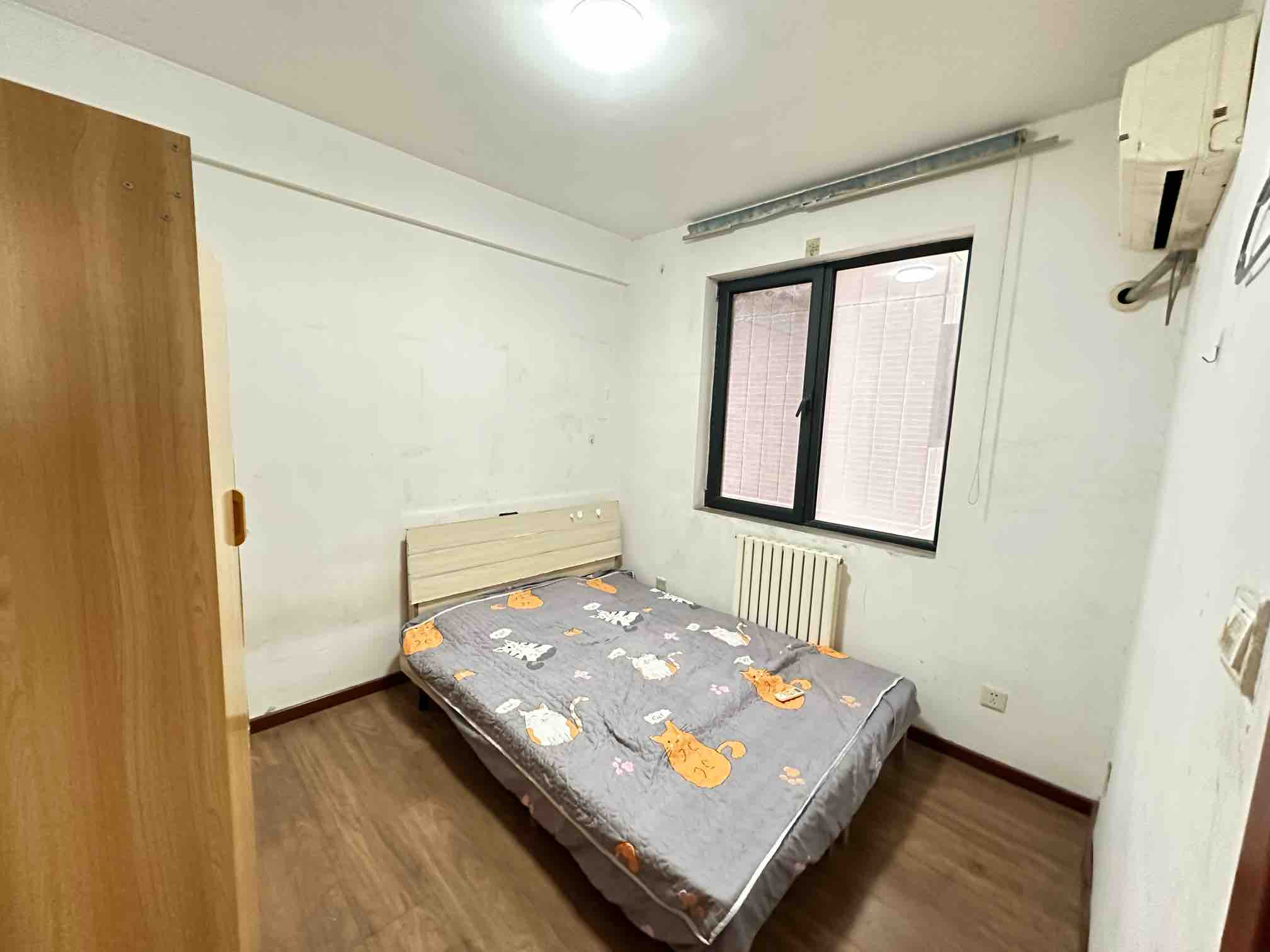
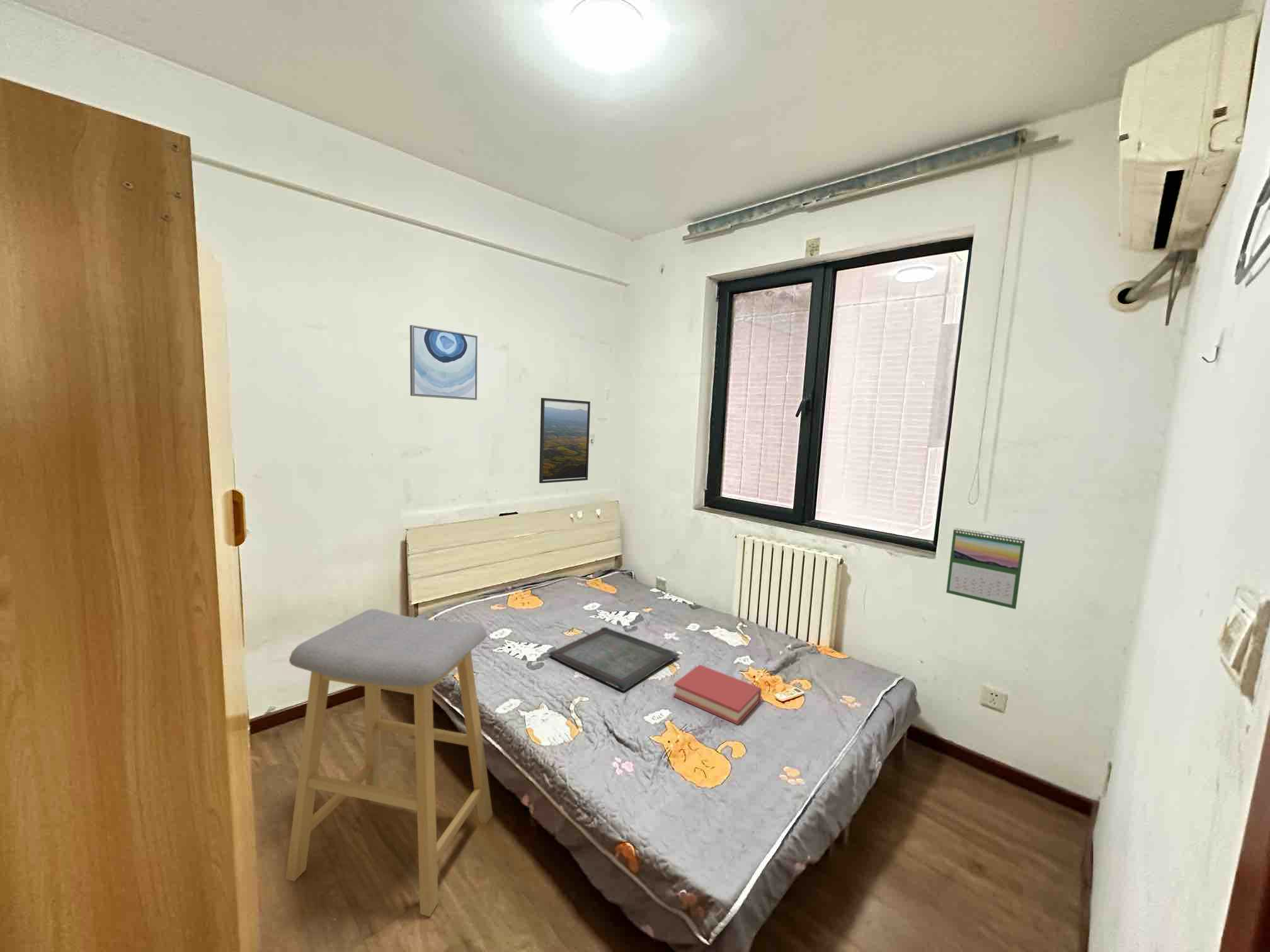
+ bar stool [285,608,493,917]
+ hardback book [673,664,762,725]
+ calendar [946,527,1026,610]
+ serving tray [549,626,680,692]
+ wall art [409,324,478,400]
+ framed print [539,397,591,484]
